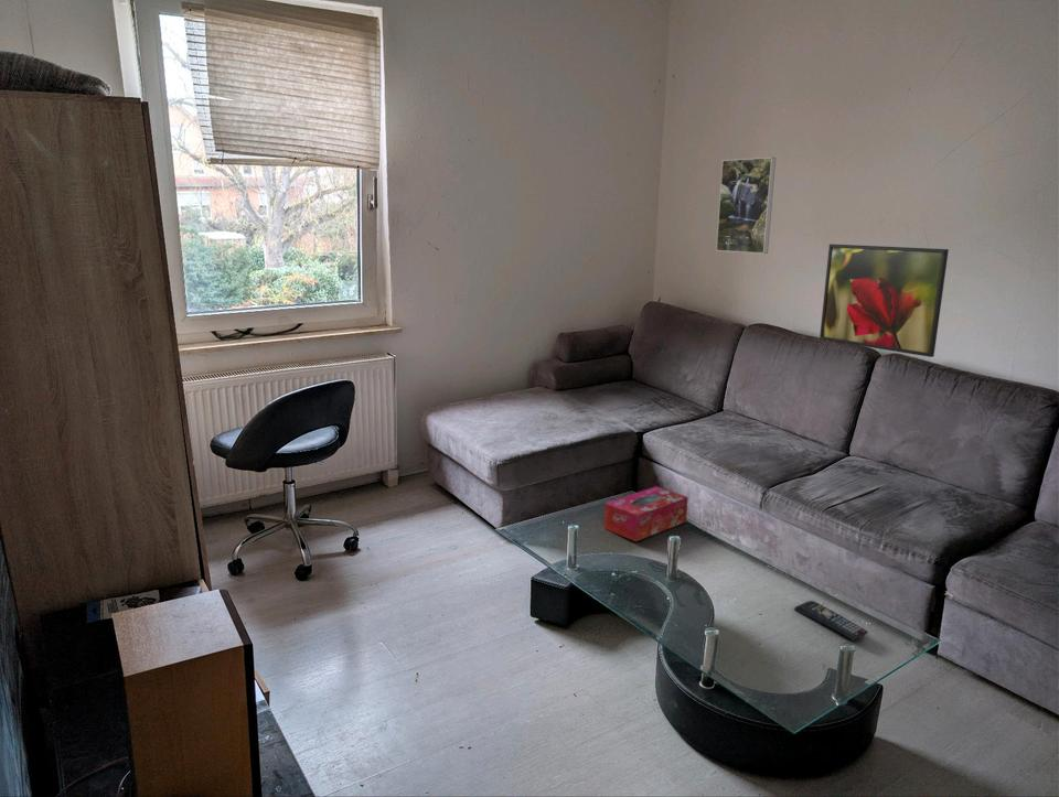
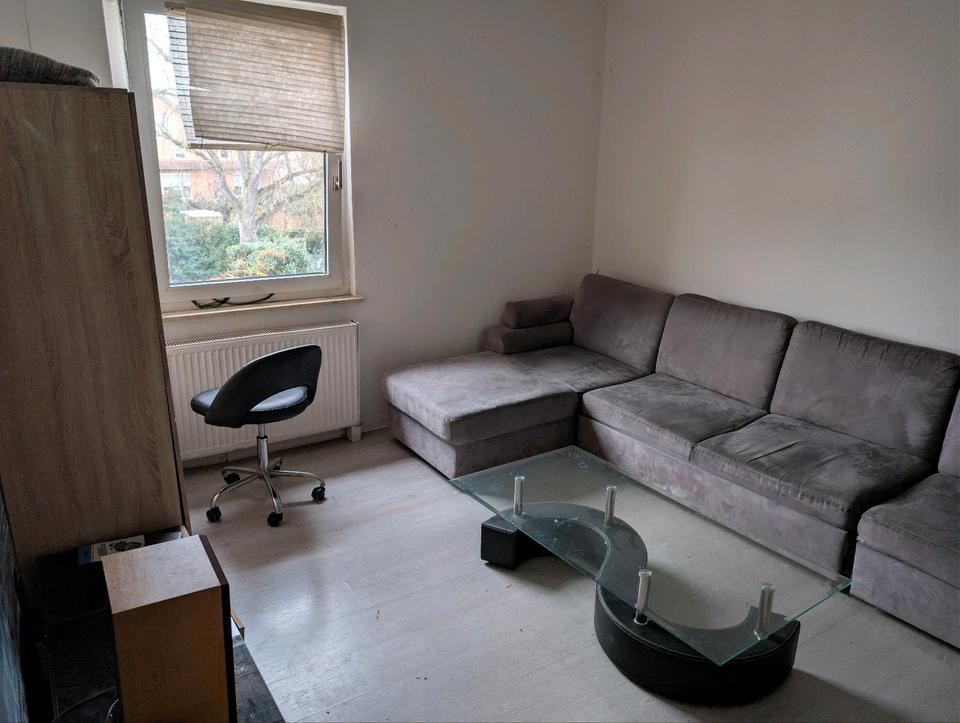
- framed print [819,244,950,358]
- remote control [793,600,869,642]
- tissue box [603,485,689,542]
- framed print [715,157,777,255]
